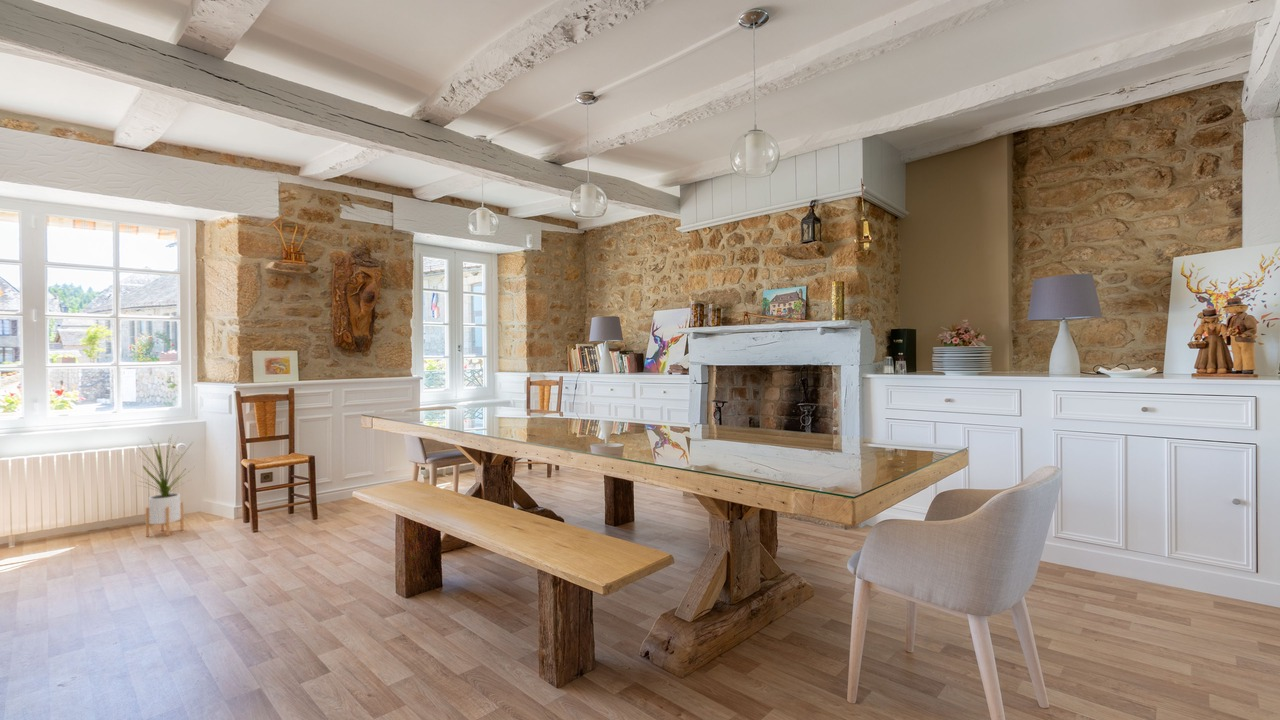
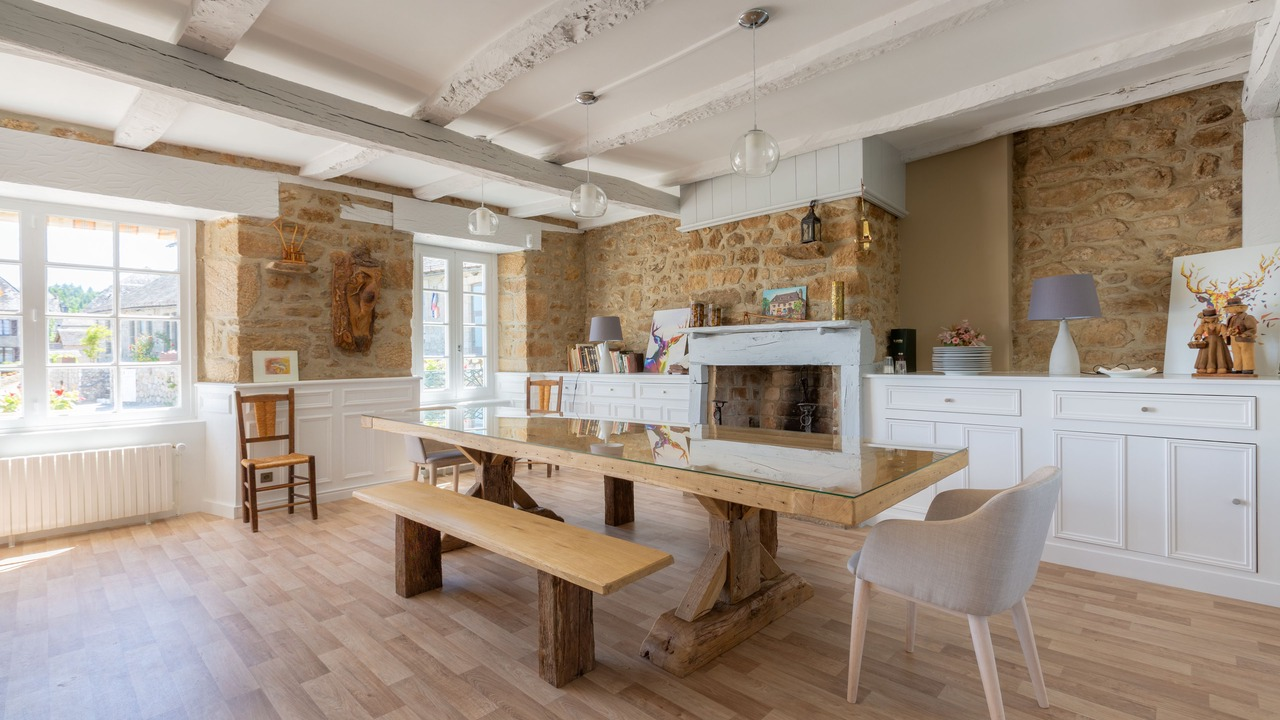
- house plant [131,435,194,538]
